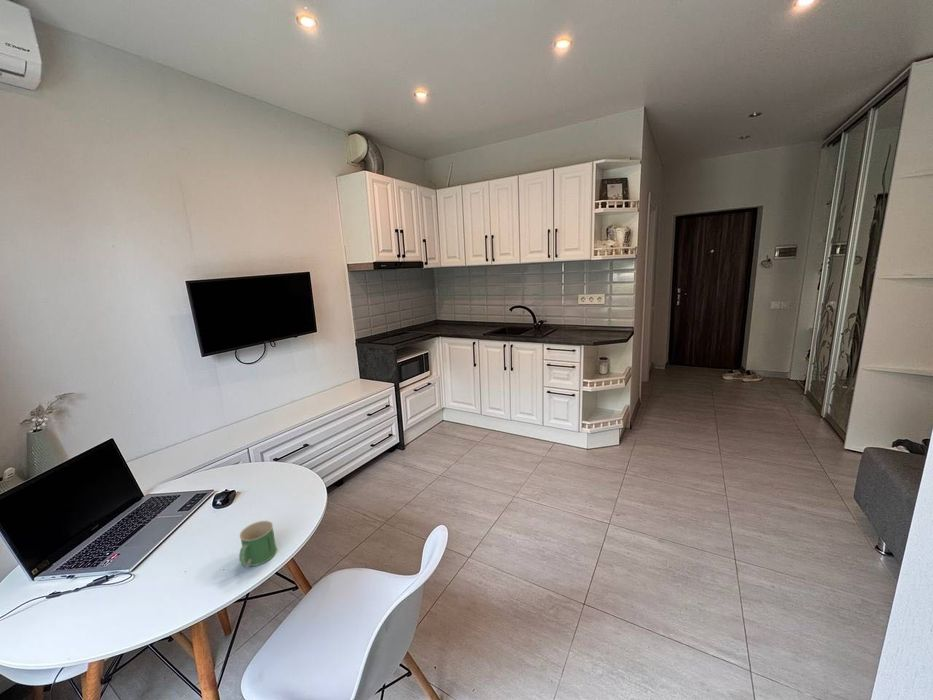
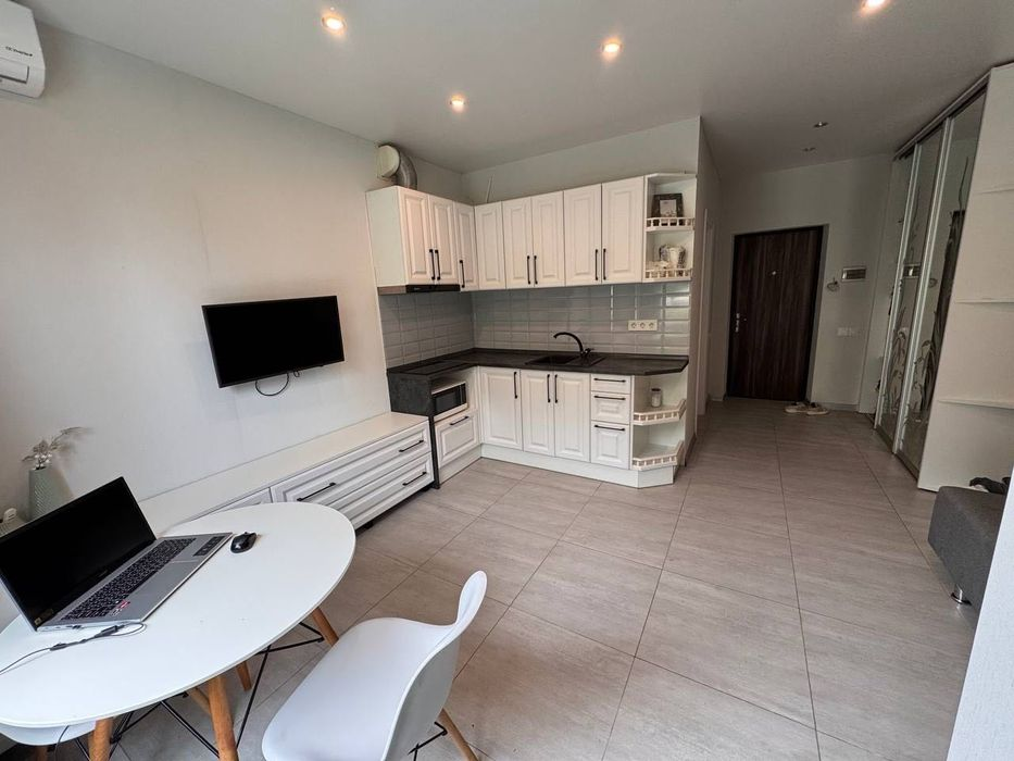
- mug [238,520,278,568]
